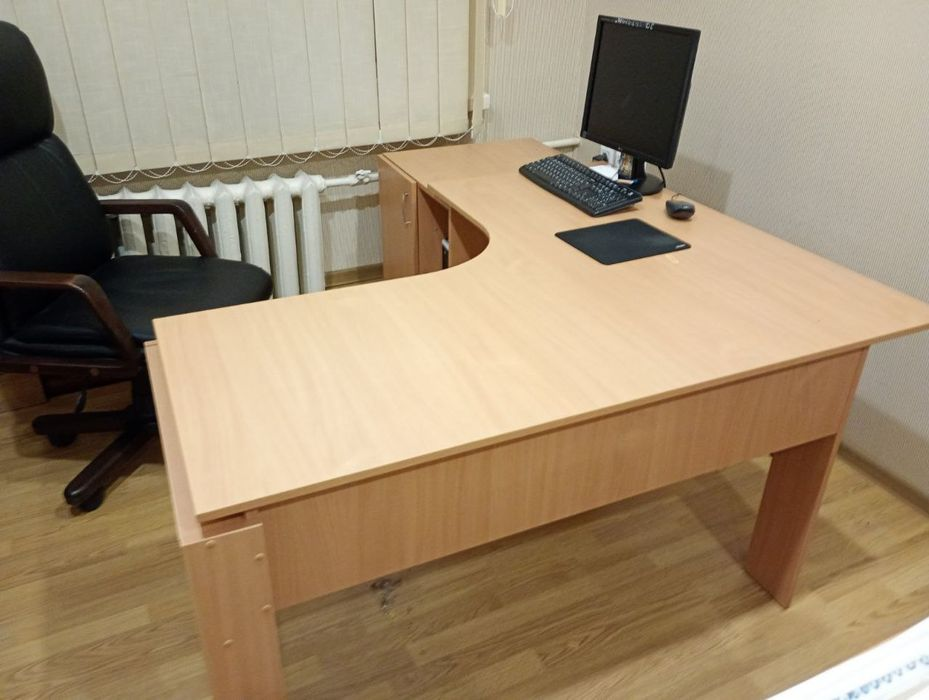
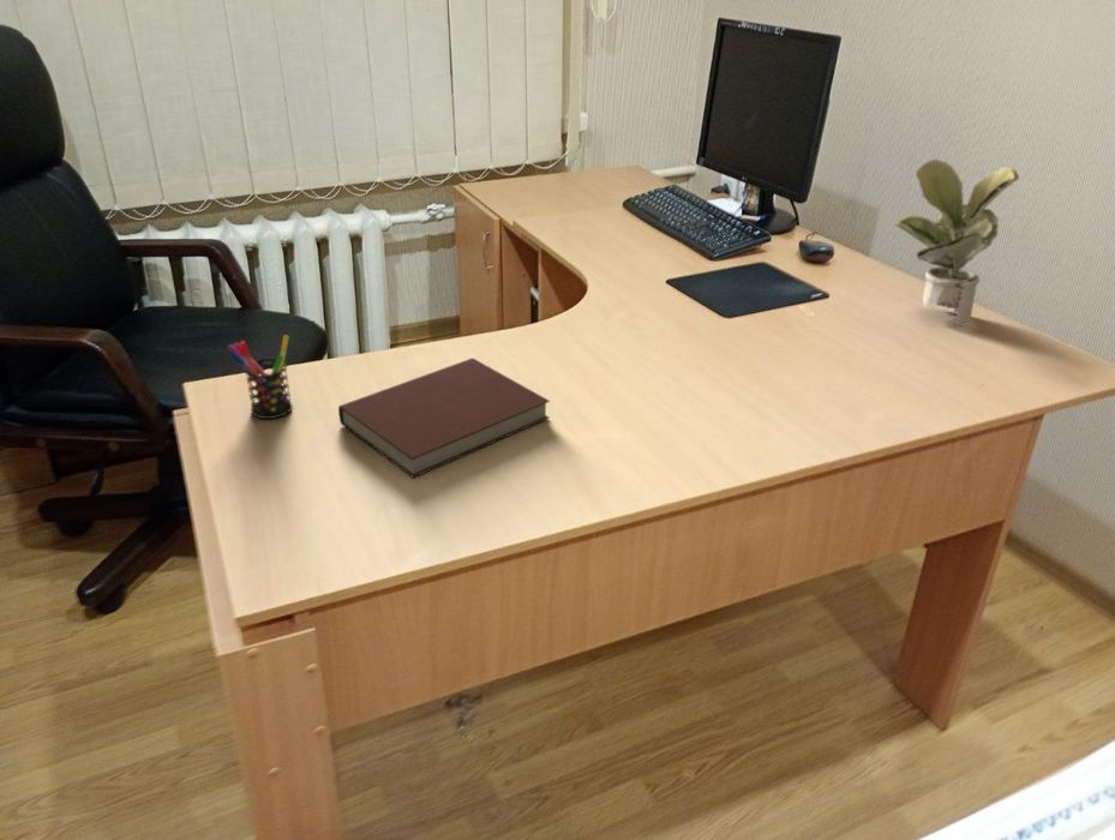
+ pen holder [227,334,294,420]
+ notebook [337,356,551,479]
+ potted plant [893,158,1020,328]
